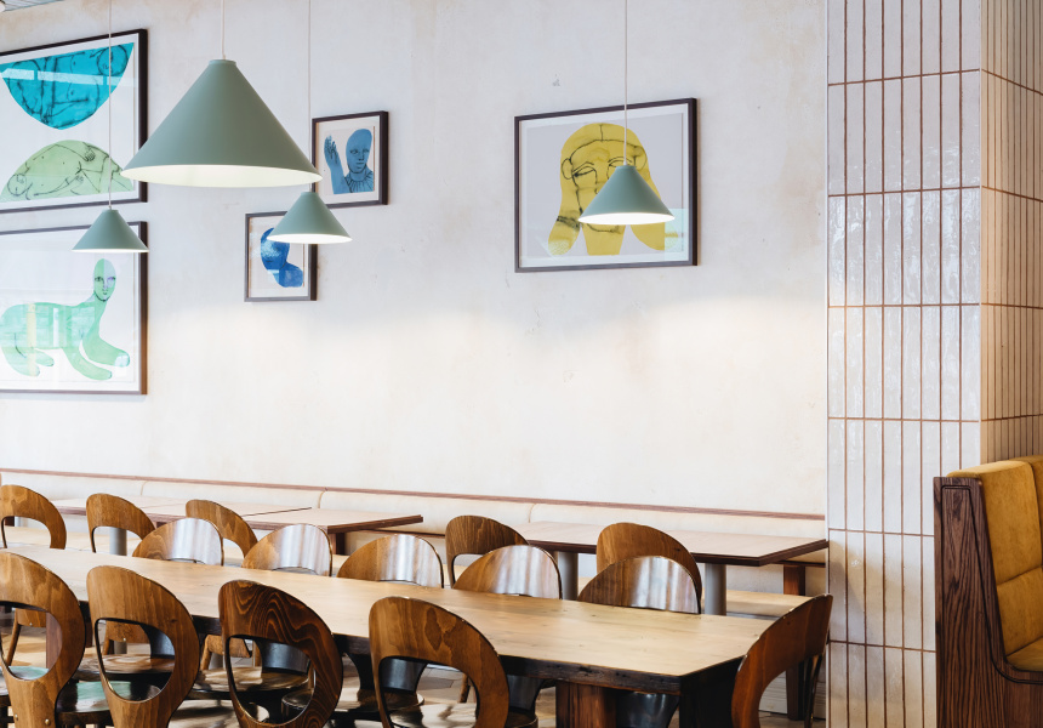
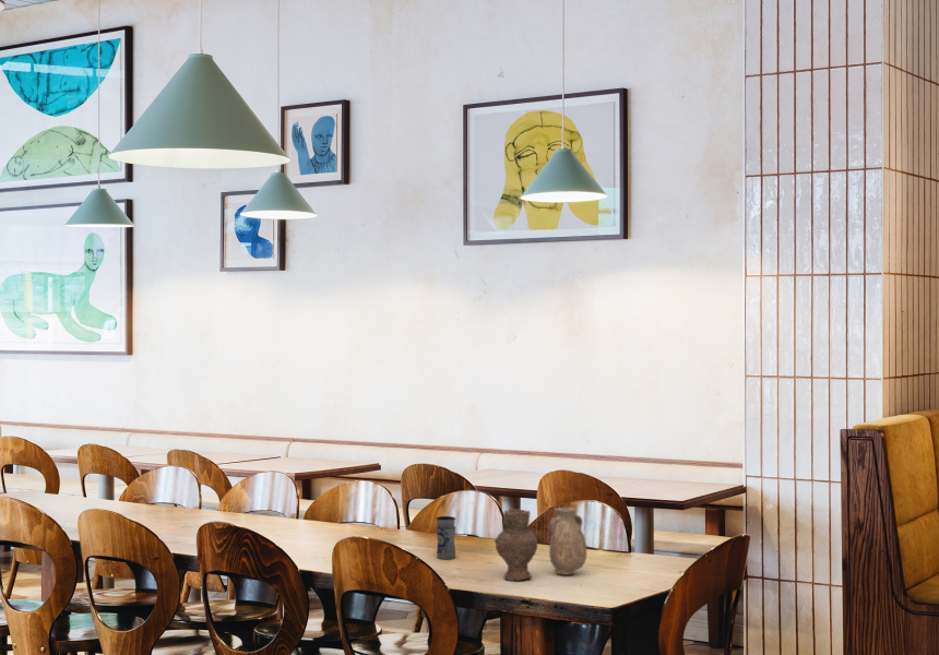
+ vase [494,507,587,582]
+ jar [435,515,457,560]
